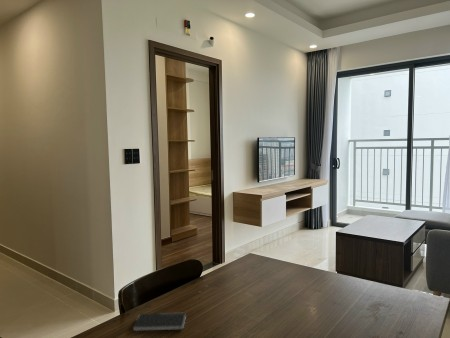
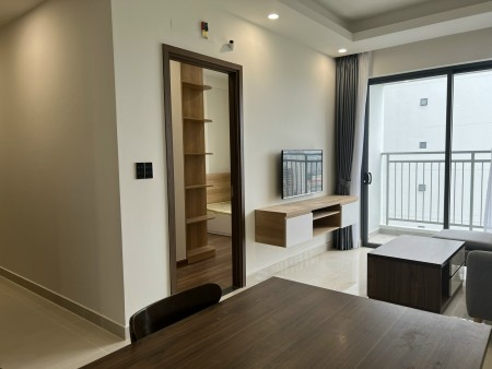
- smartphone [132,312,187,332]
